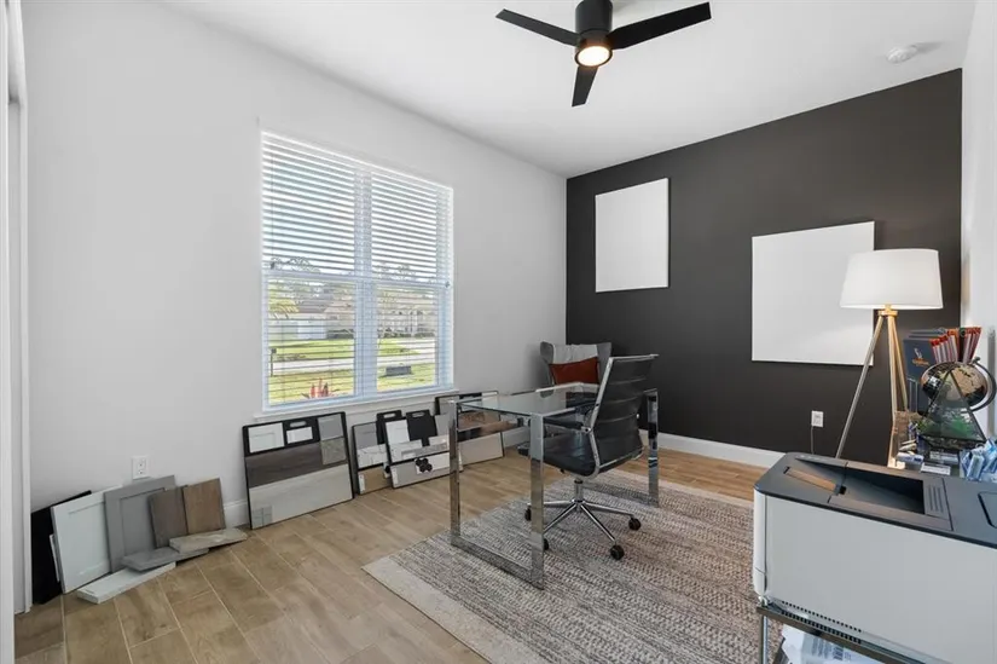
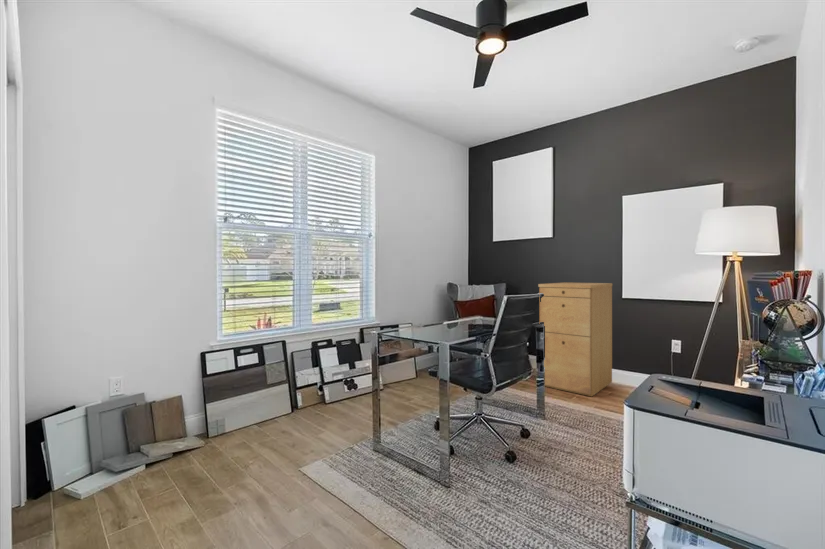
+ filing cabinet [537,282,613,397]
